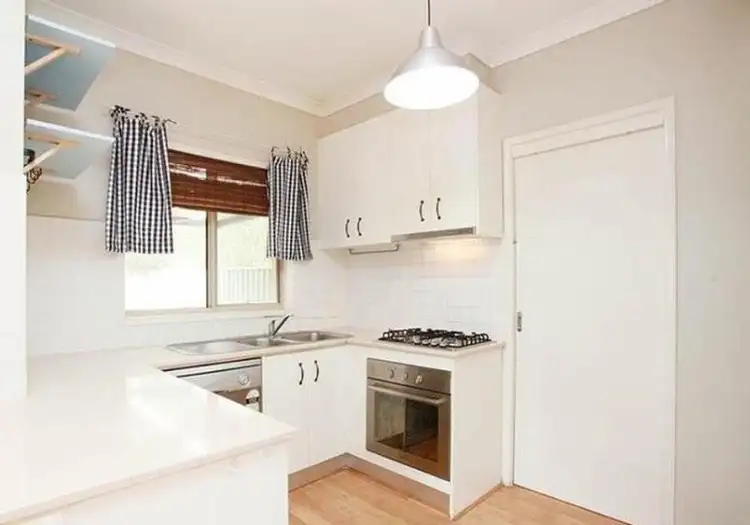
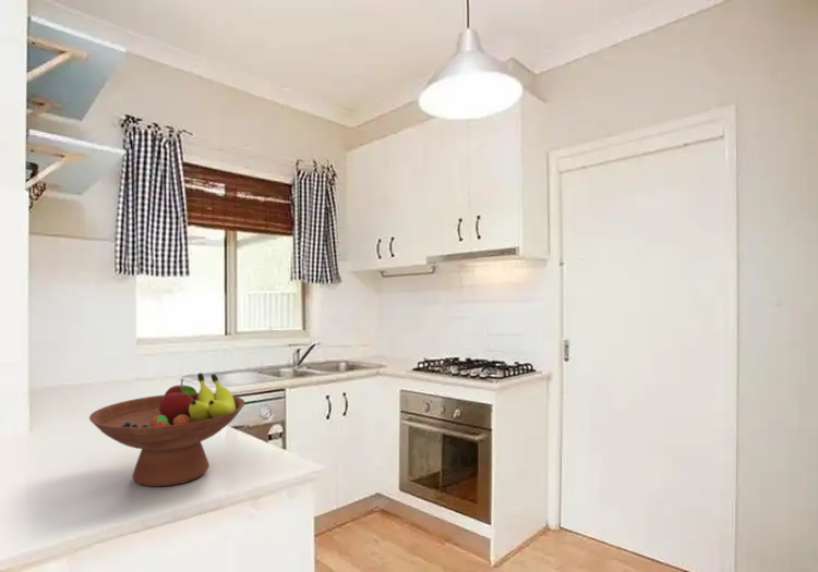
+ fruit bowl [88,372,246,488]
